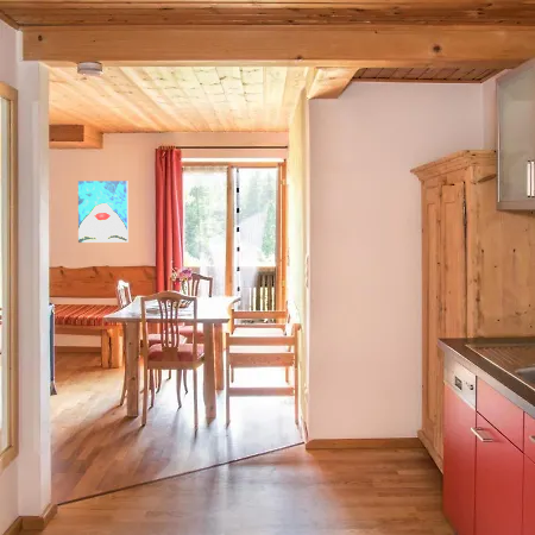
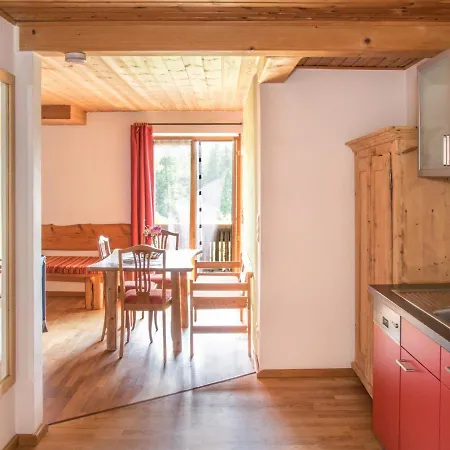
- wall art [77,180,130,244]
